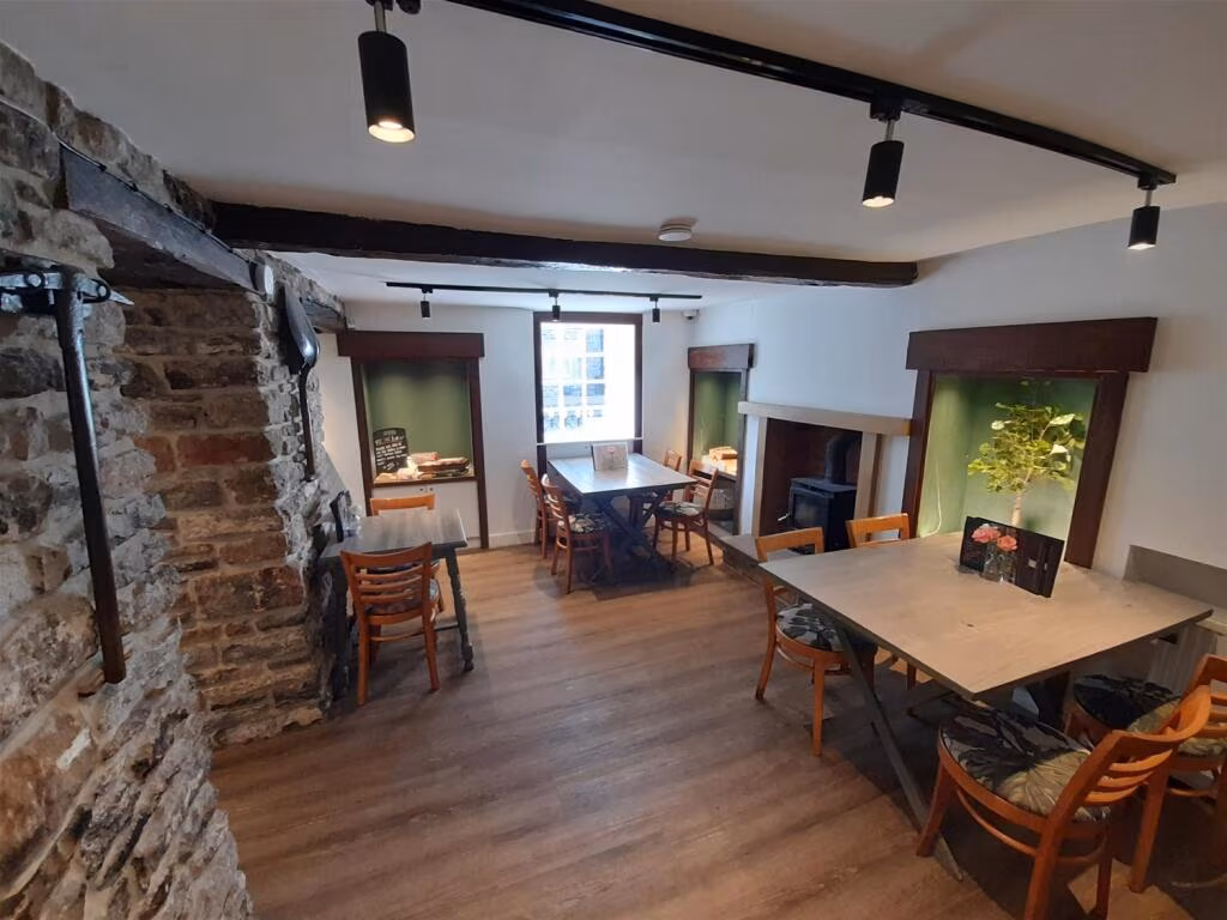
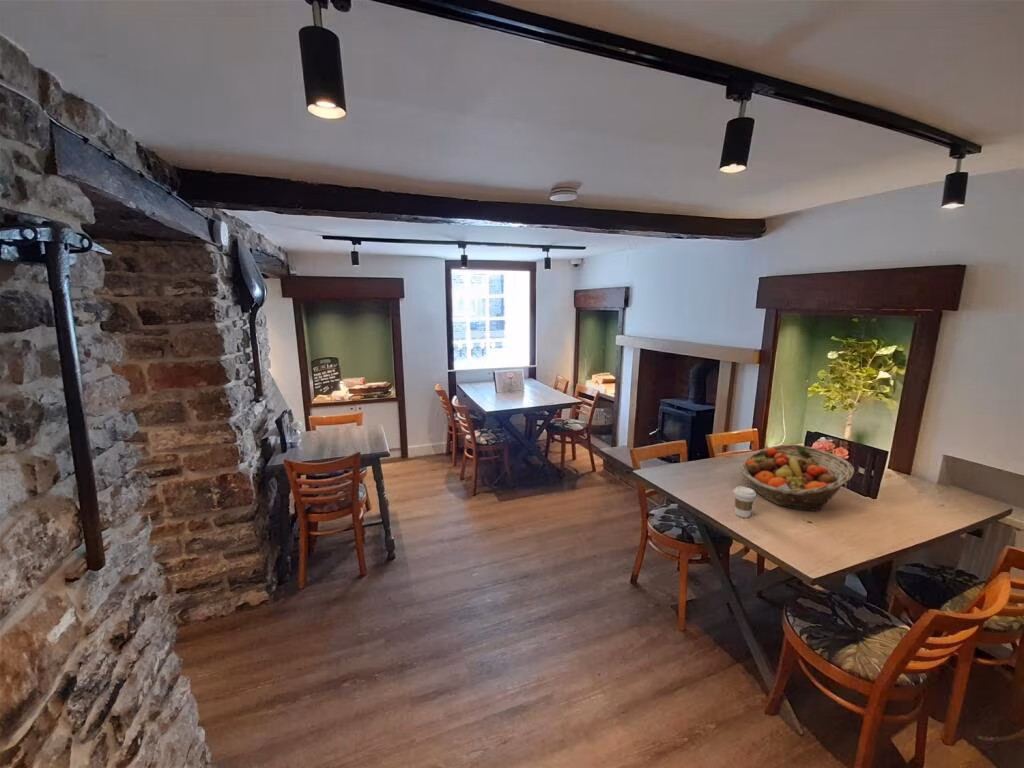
+ coffee cup [732,486,757,519]
+ fruit basket [739,443,855,512]
